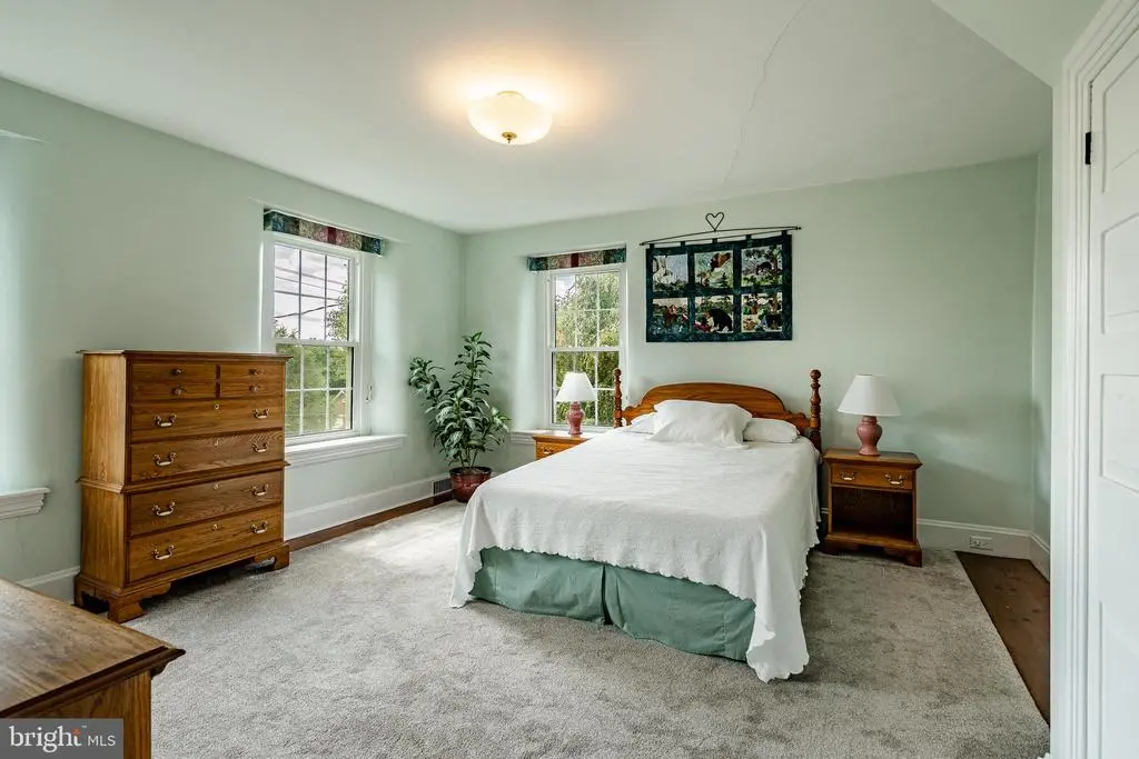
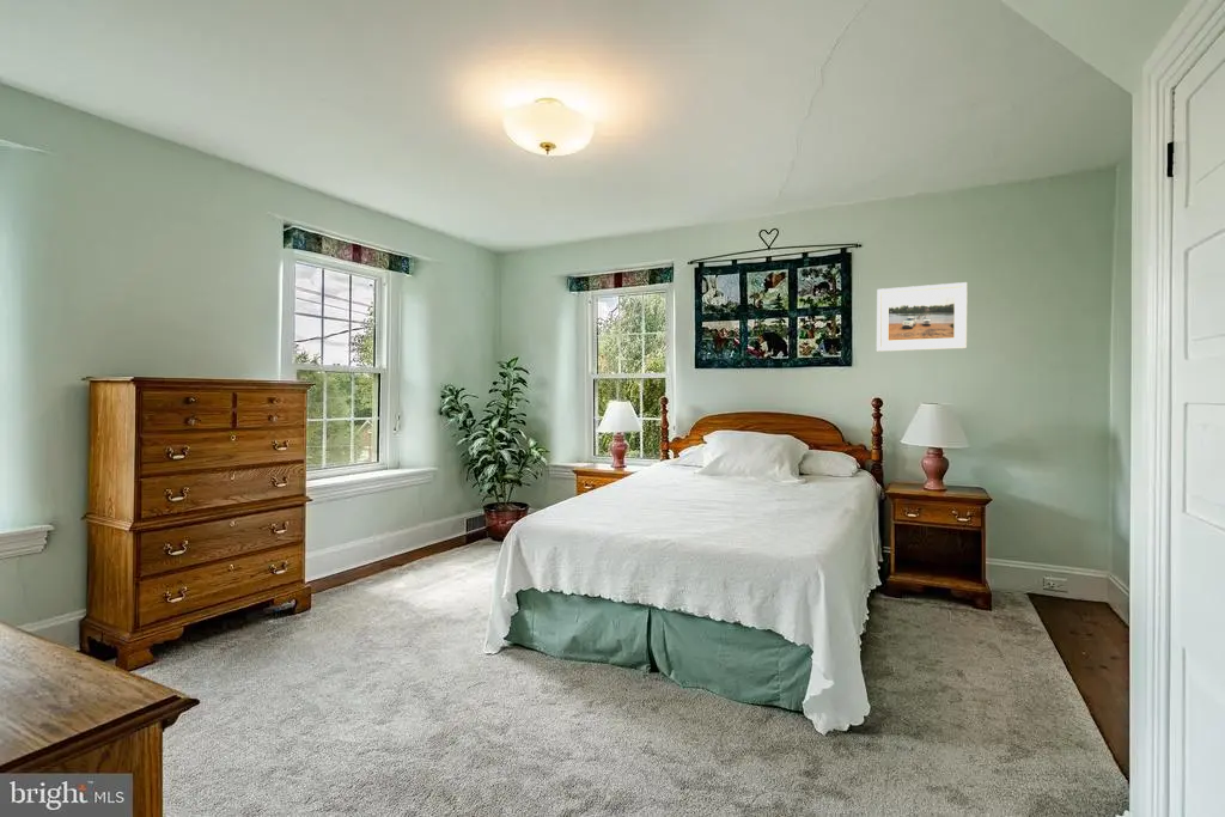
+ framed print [876,281,969,353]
